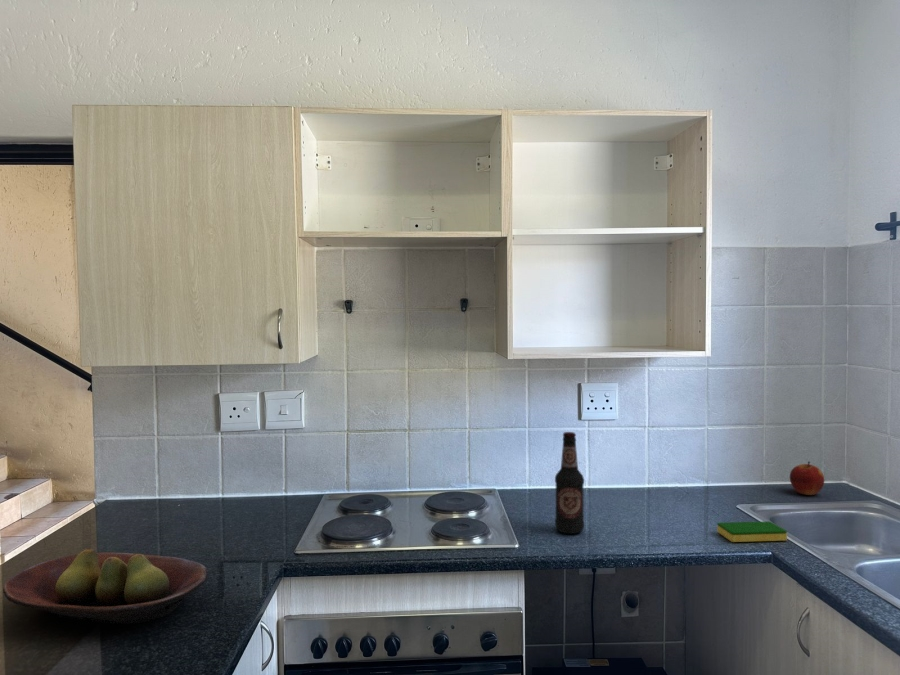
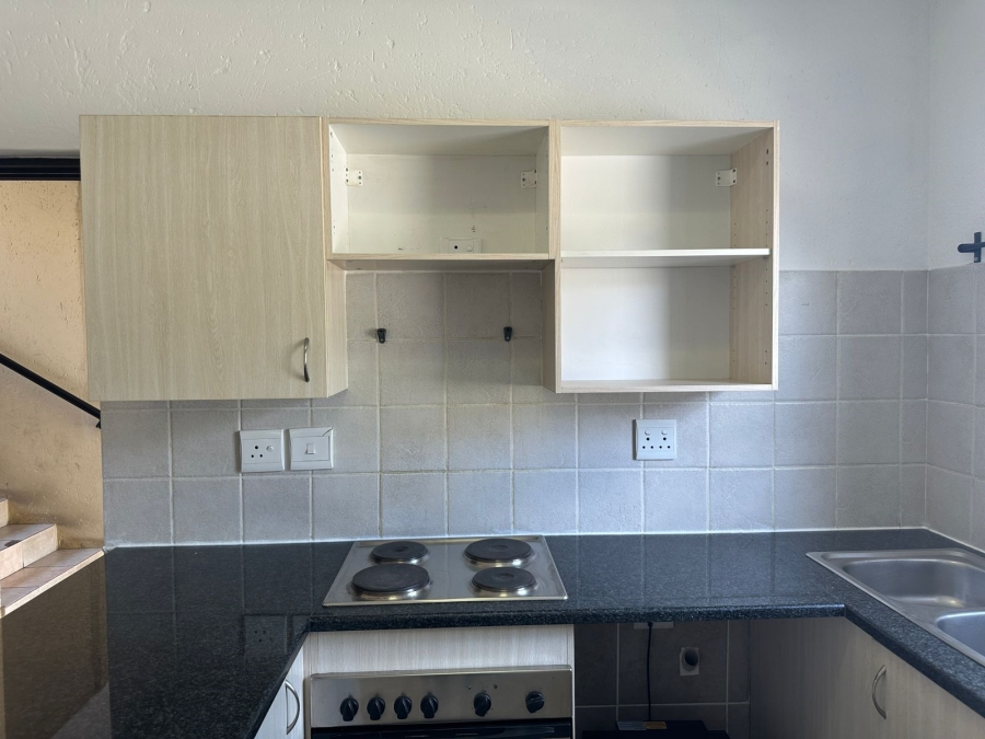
- bottle [554,431,585,535]
- dish sponge [716,520,788,543]
- fruit bowl [2,547,209,625]
- apple [789,461,825,496]
